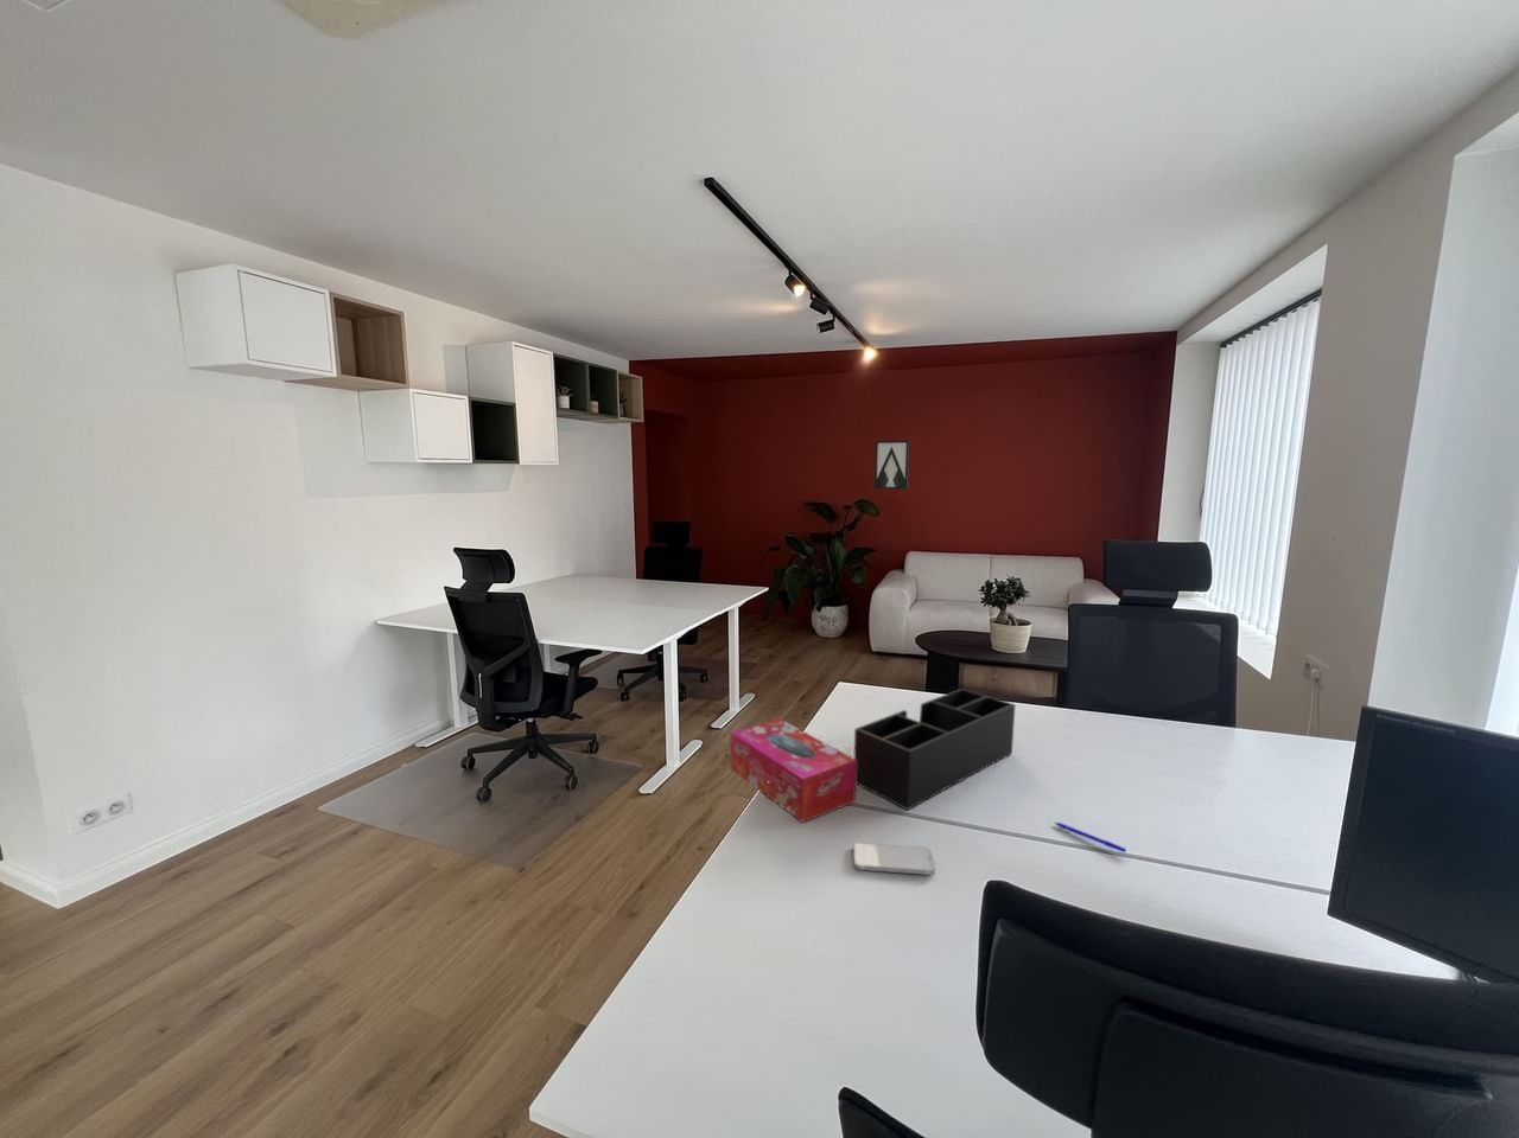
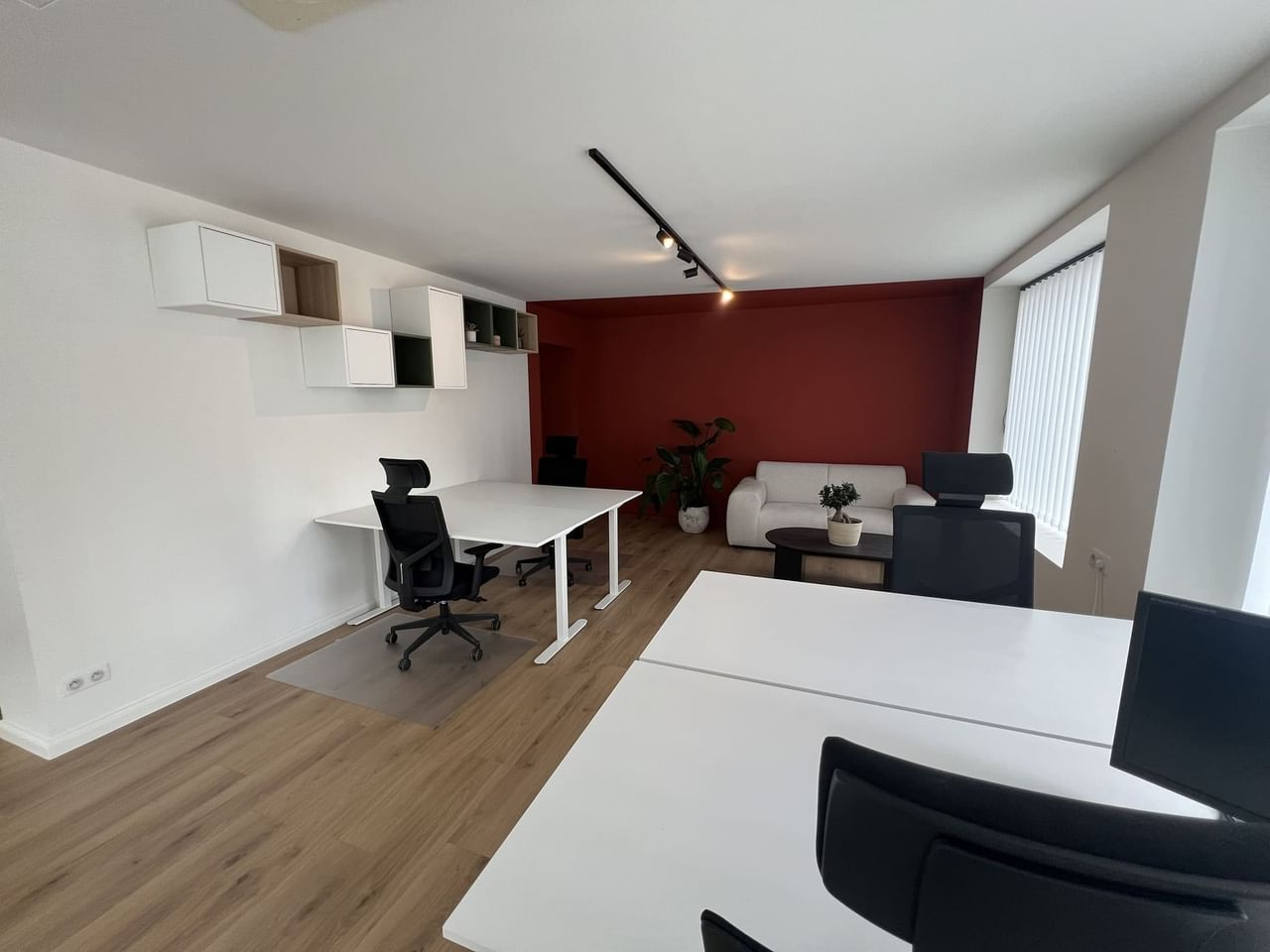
- desk organizer [853,687,1017,810]
- tissue box [730,717,856,824]
- smartphone [852,842,937,876]
- pen [1054,821,1128,854]
- wall art [873,439,910,491]
